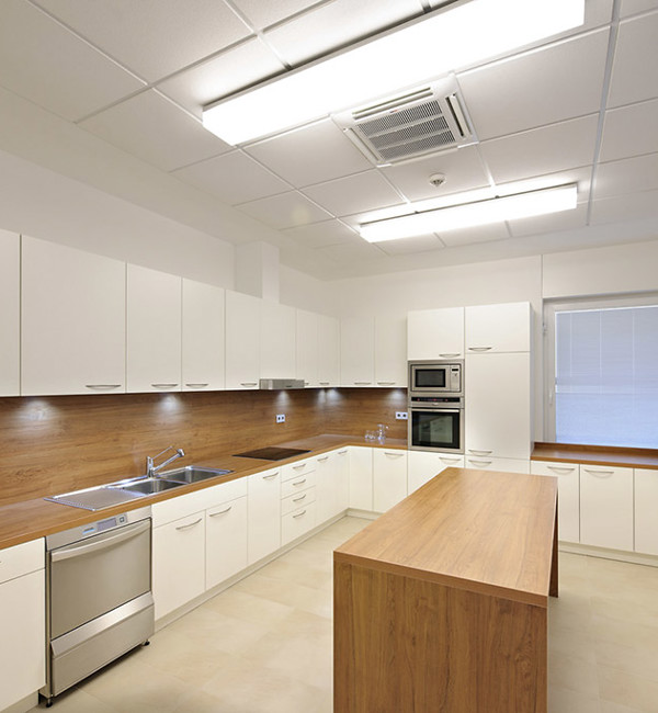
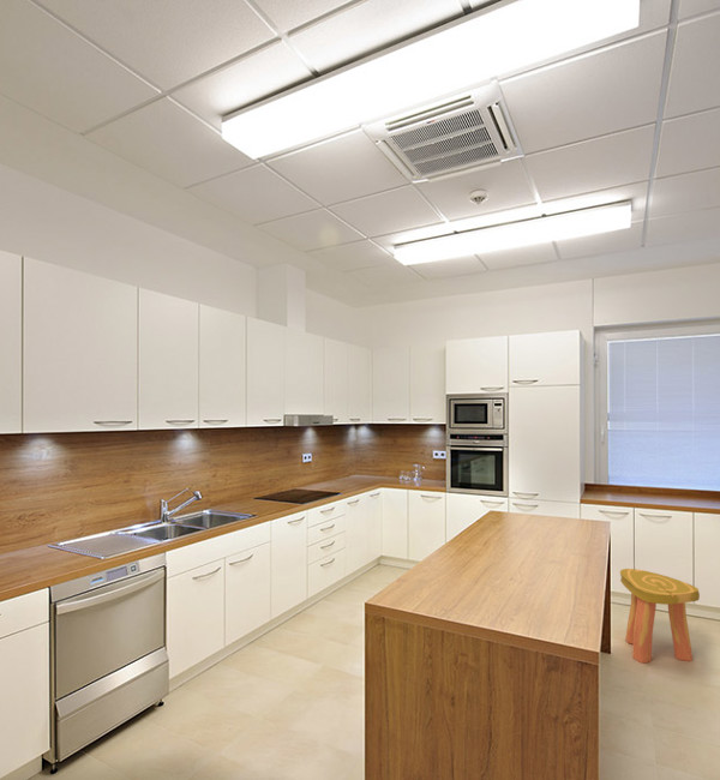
+ stool [619,568,701,664]
